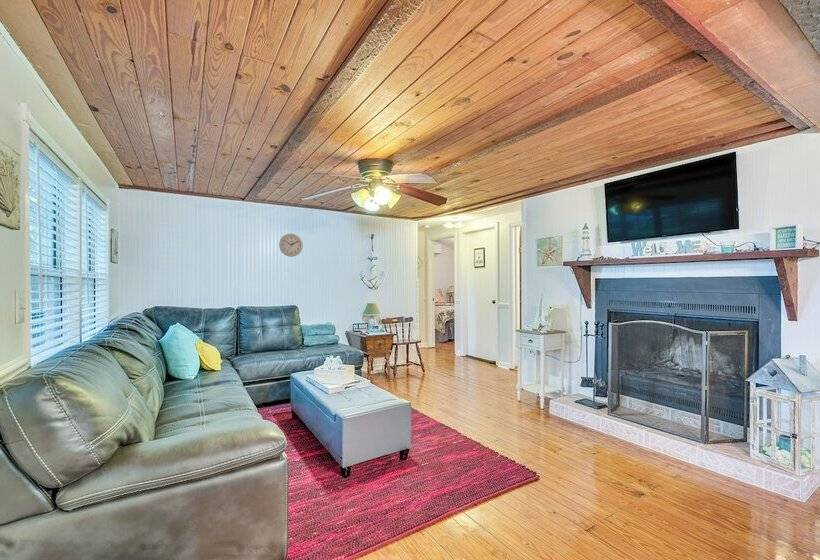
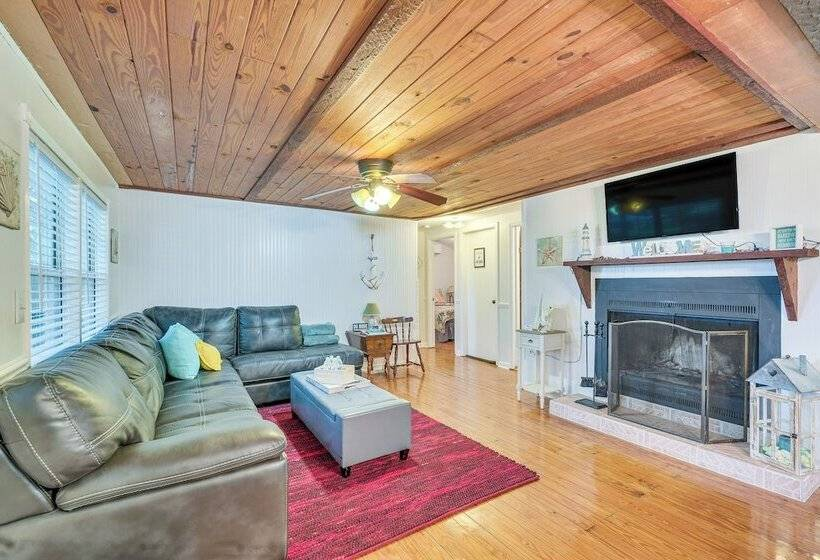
- wall clock [278,233,304,258]
